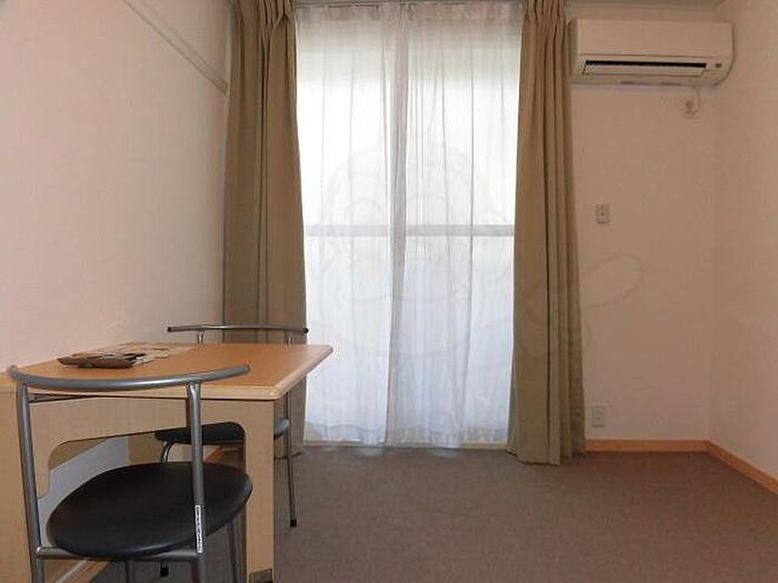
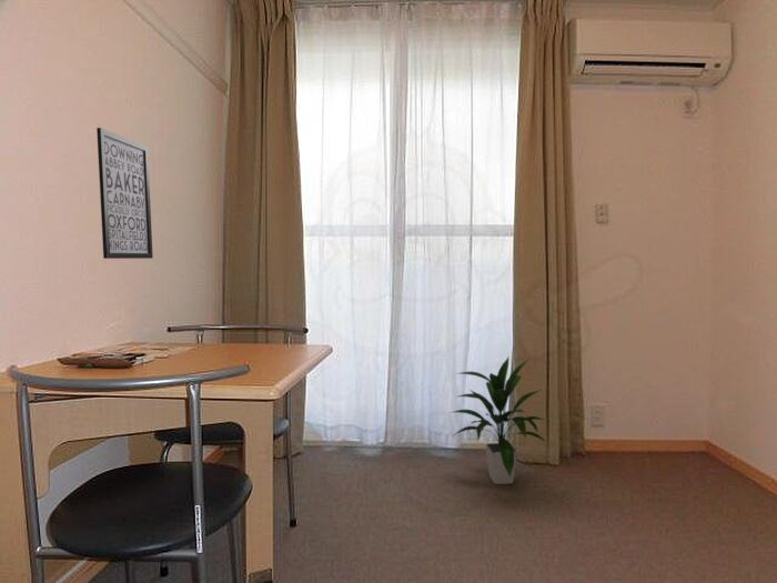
+ indoor plant [447,354,547,485]
+ wall art [95,127,154,260]
